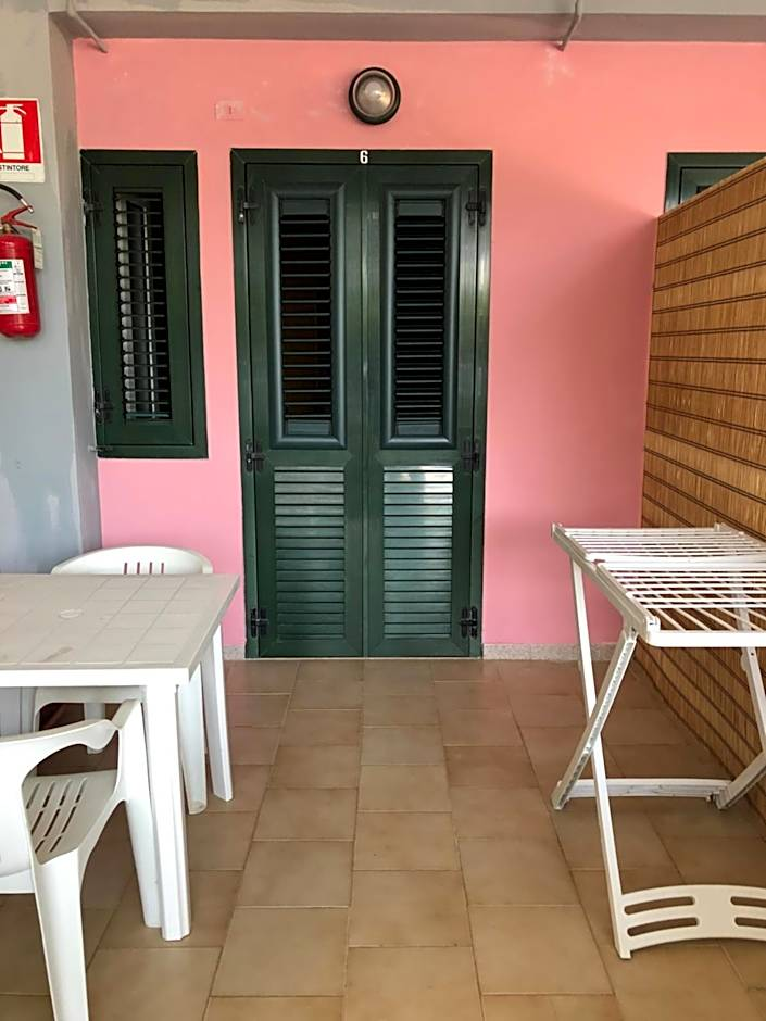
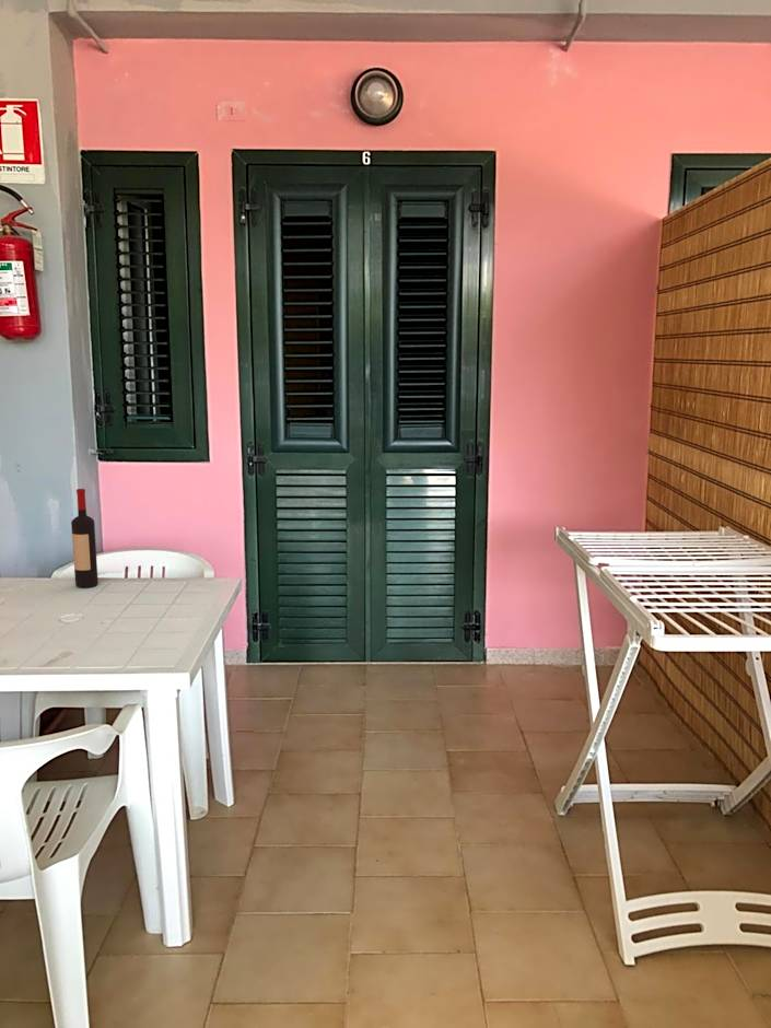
+ wine bottle [70,488,100,588]
